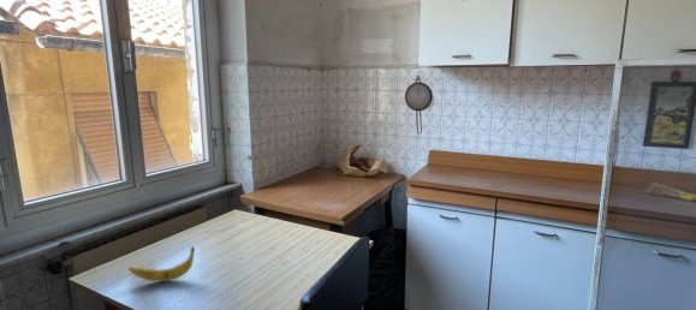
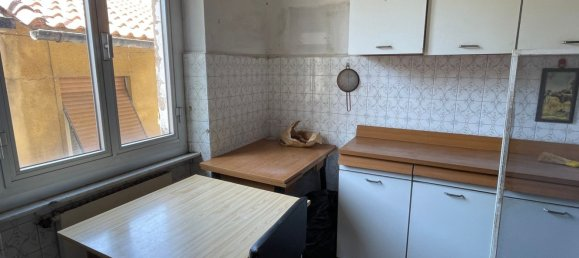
- banana [127,245,196,282]
